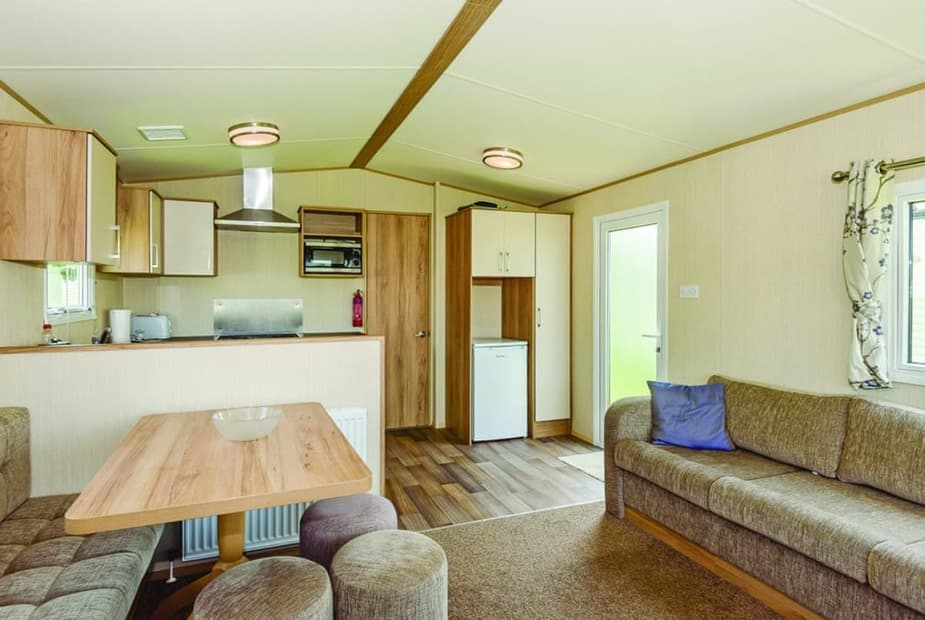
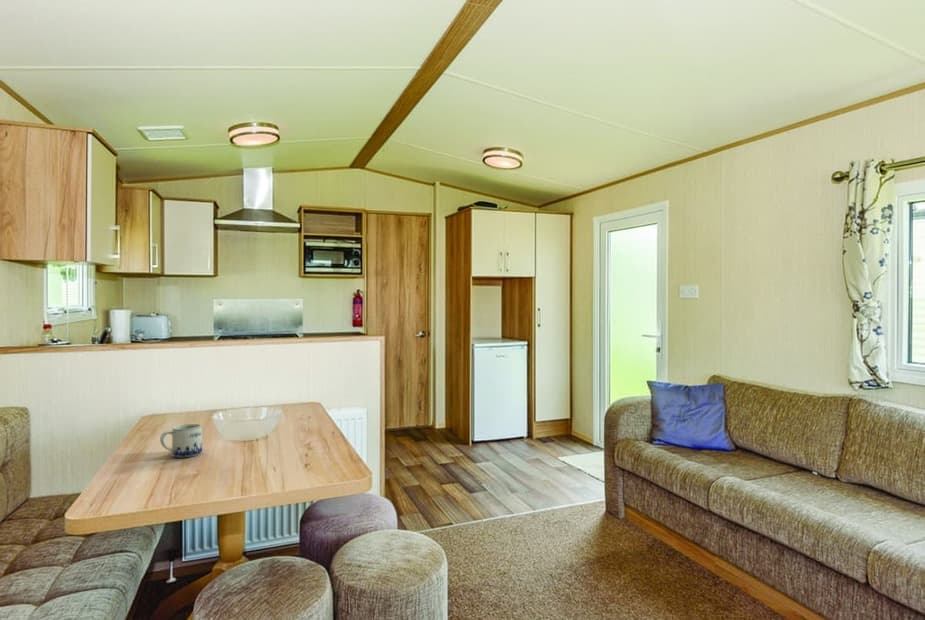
+ mug [159,423,203,458]
